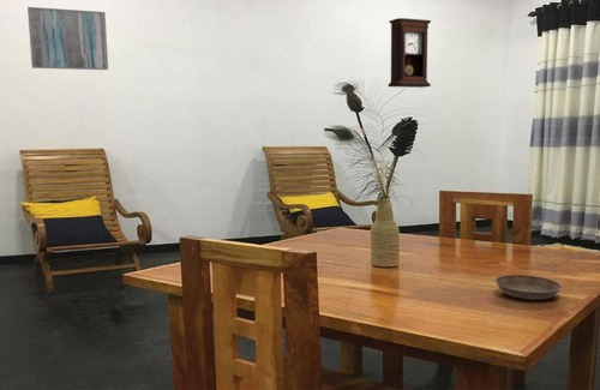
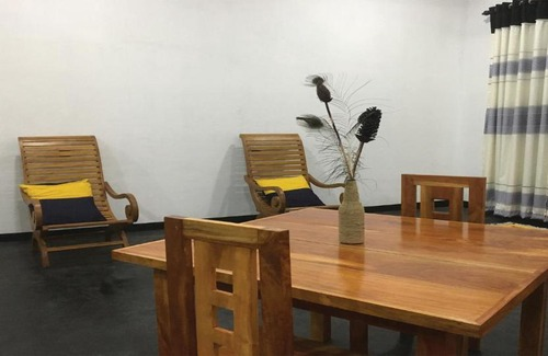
- saucer [494,274,563,301]
- wall art [26,6,109,71]
- pendulum clock [388,17,432,89]
